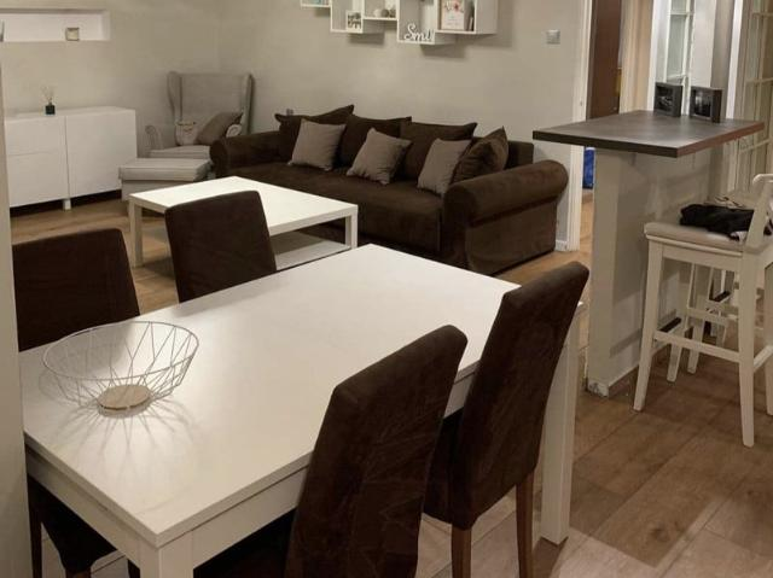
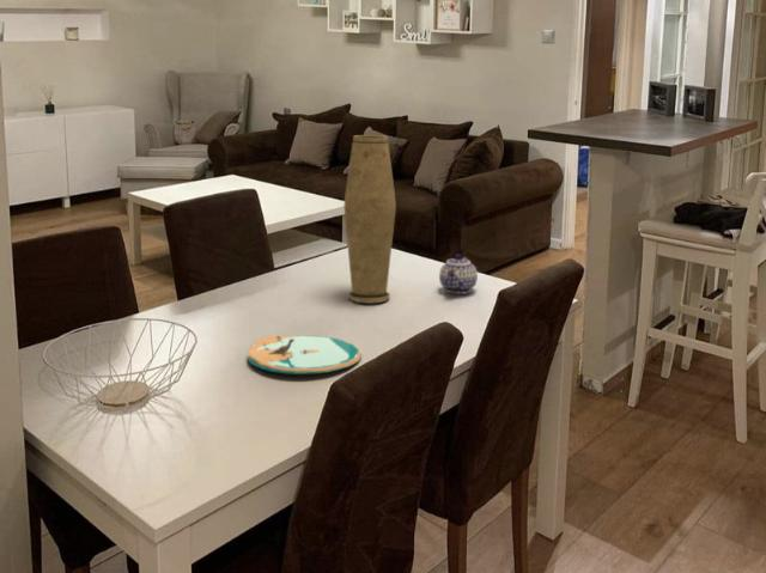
+ teapot [438,252,479,295]
+ vase [344,134,397,304]
+ plate [247,335,363,376]
